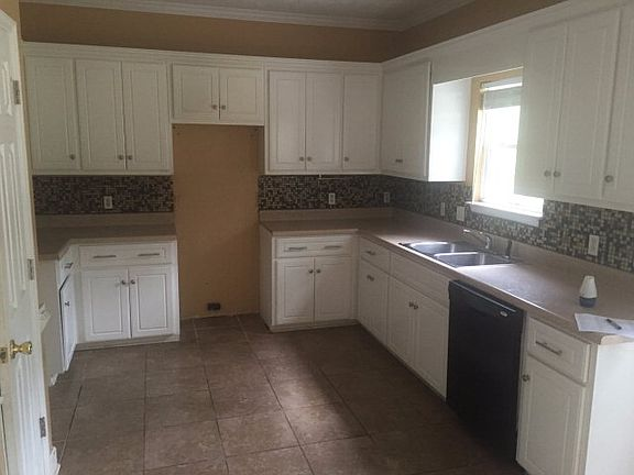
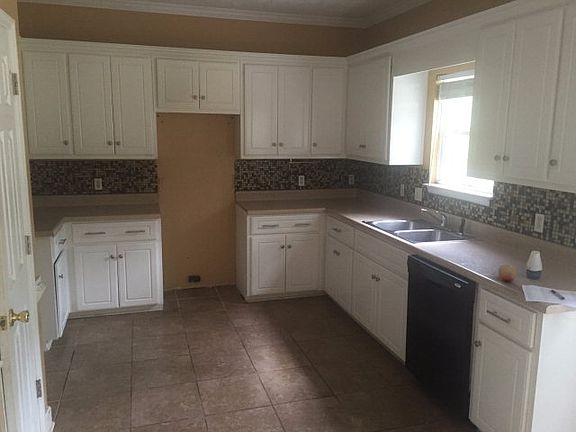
+ fruit [498,263,517,282]
